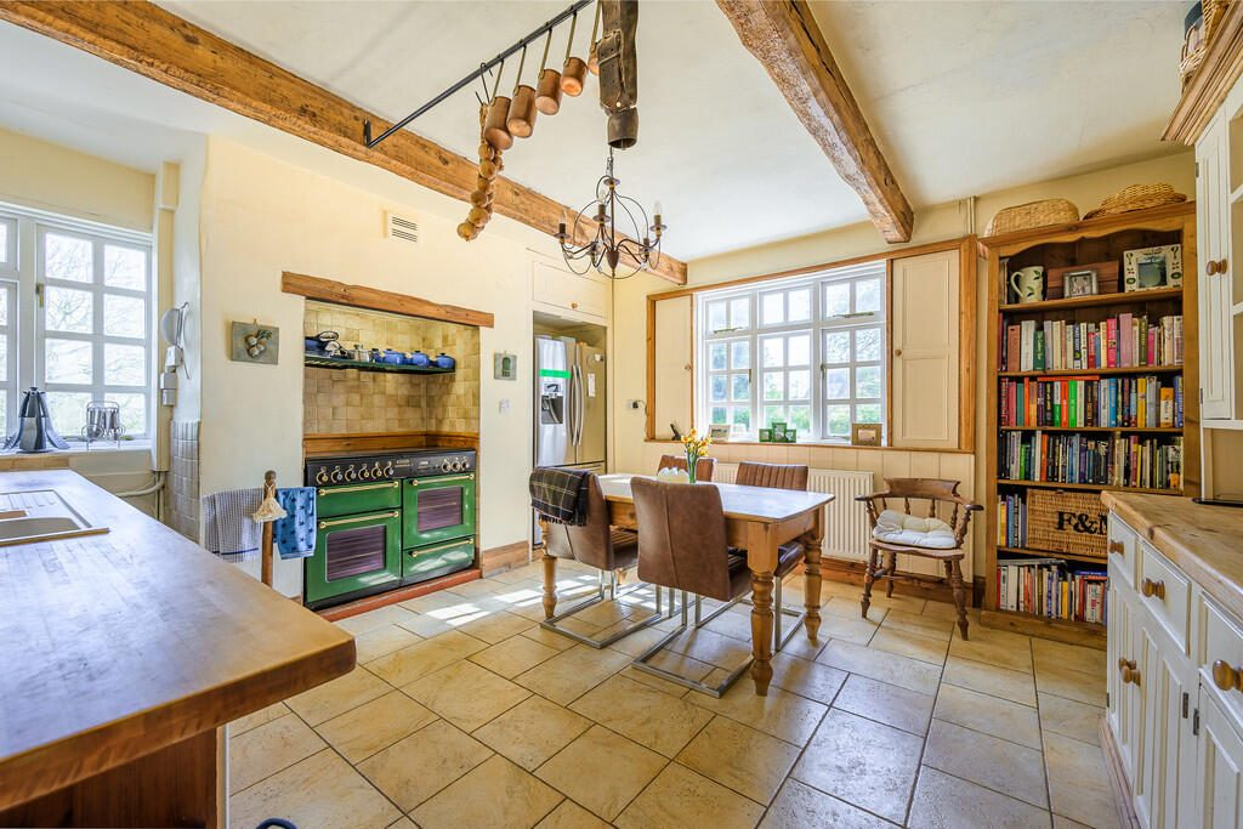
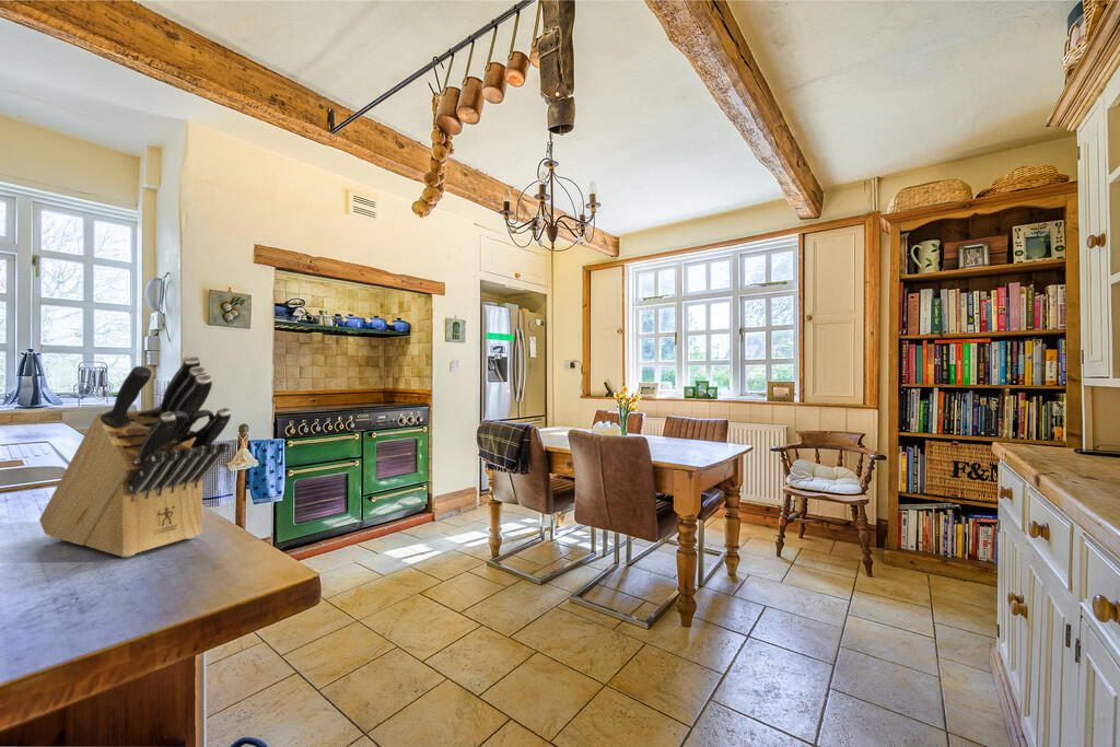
+ knife block [38,354,232,558]
